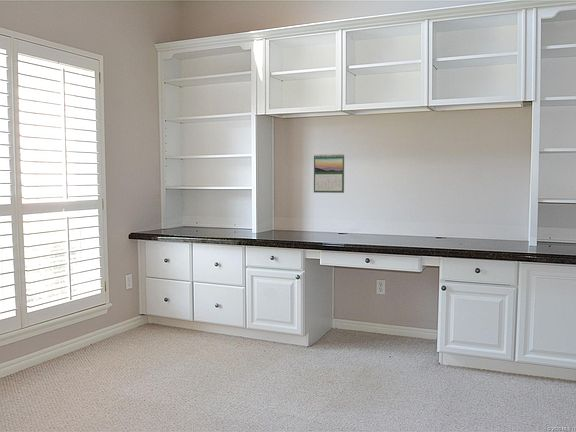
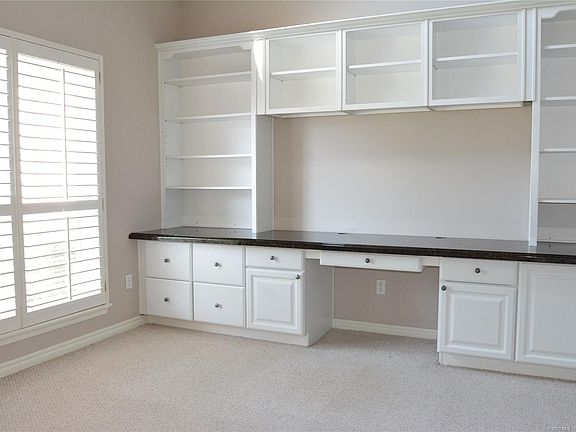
- calendar [313,153,345,194]
